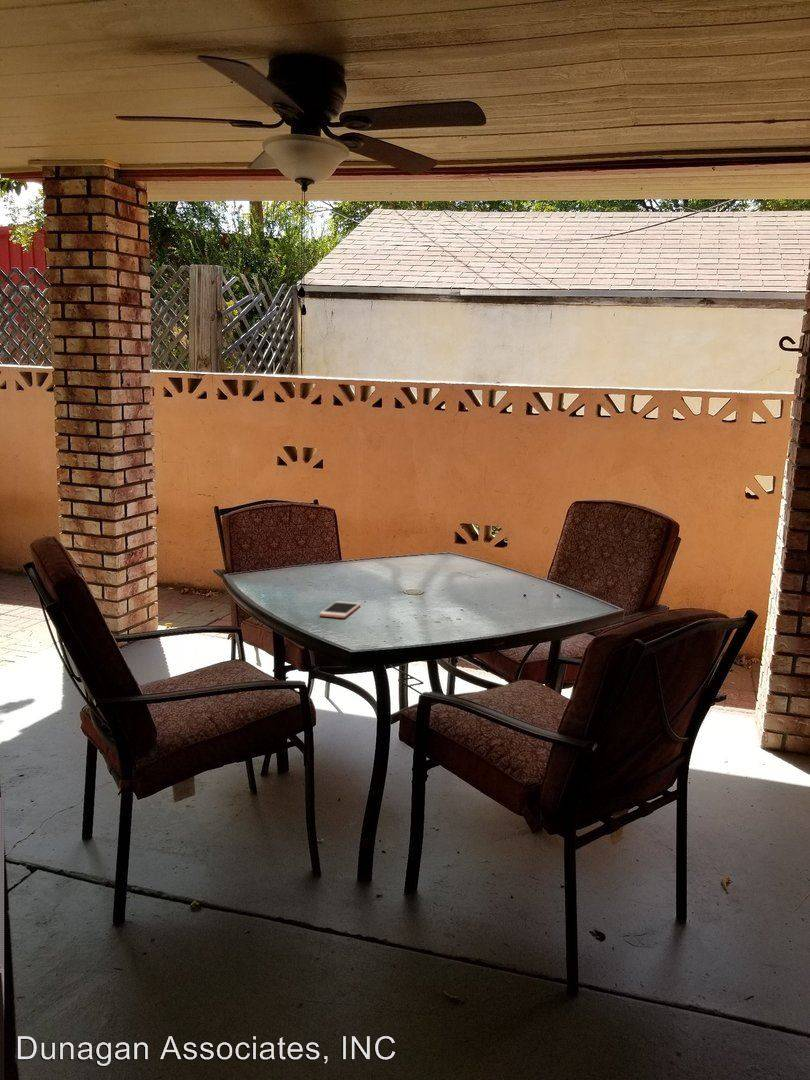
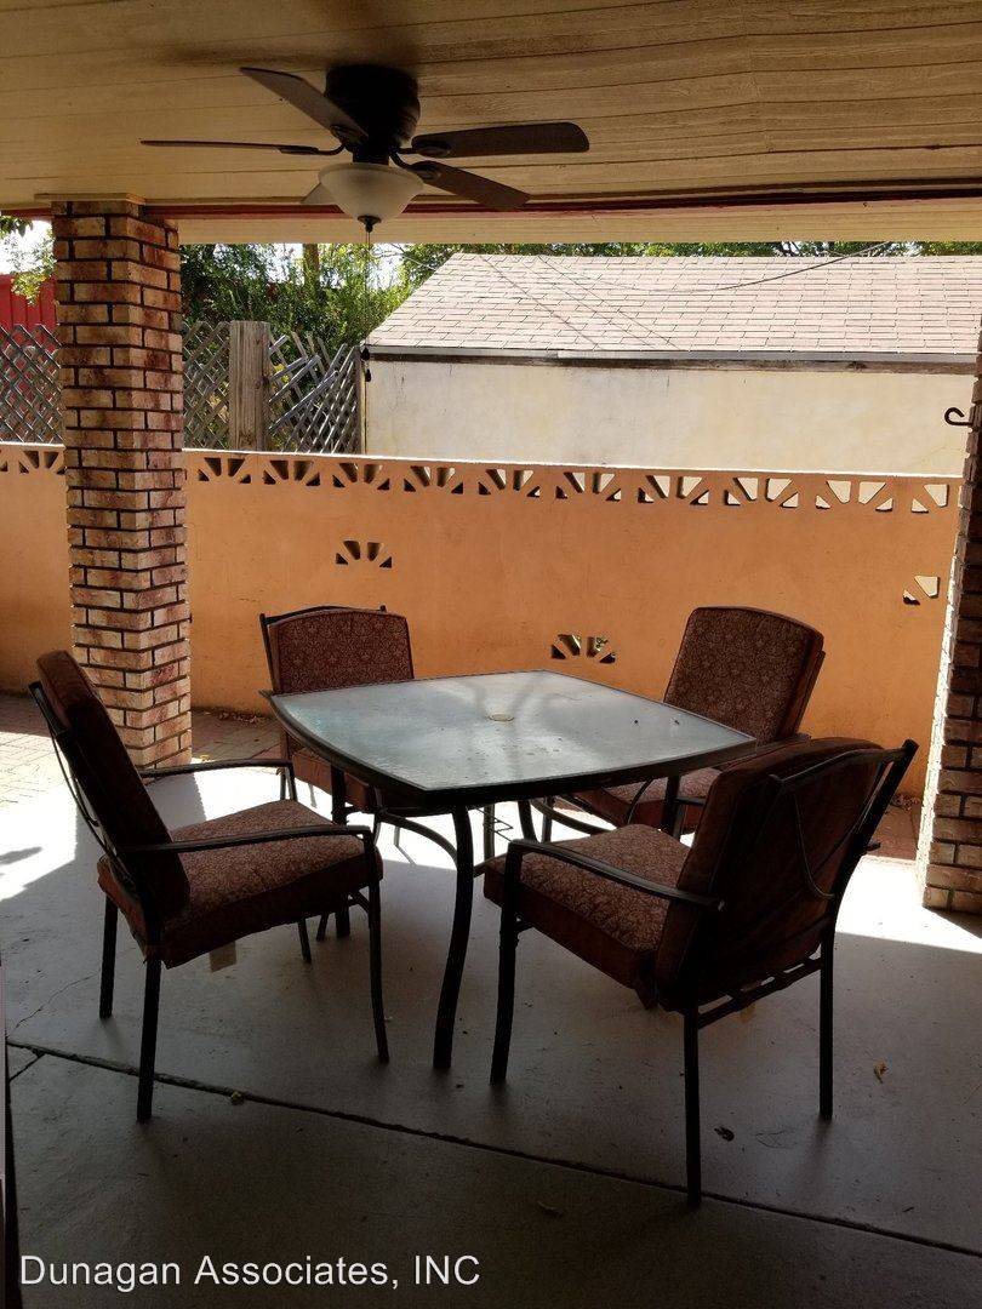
- cell phone [318,600,362,619]
